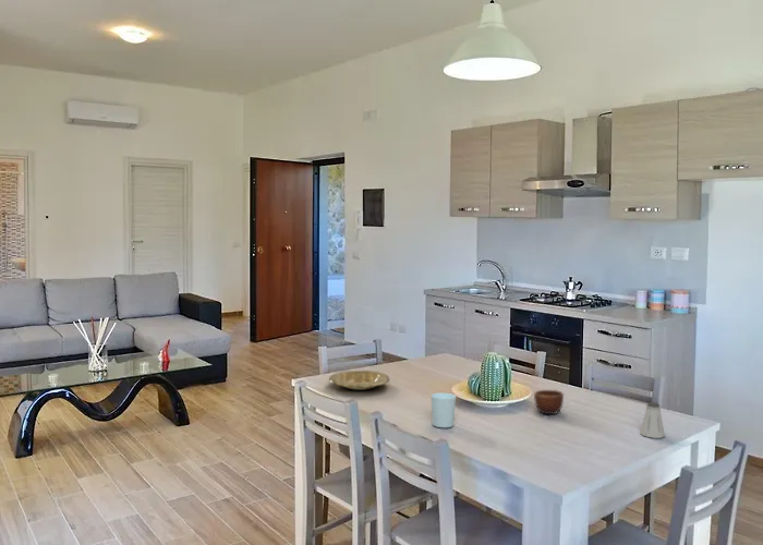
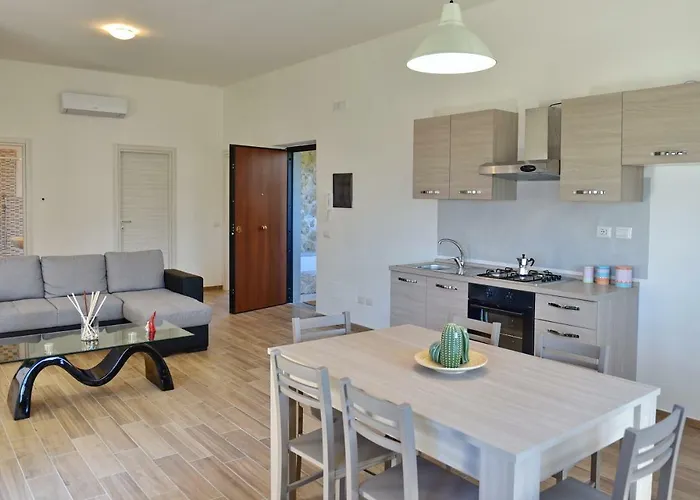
- cup [431,391,457,428]
- mug [533,389,565,415]
- plate [328,370,390,390]
- saltshaker [639,401,666,439]
